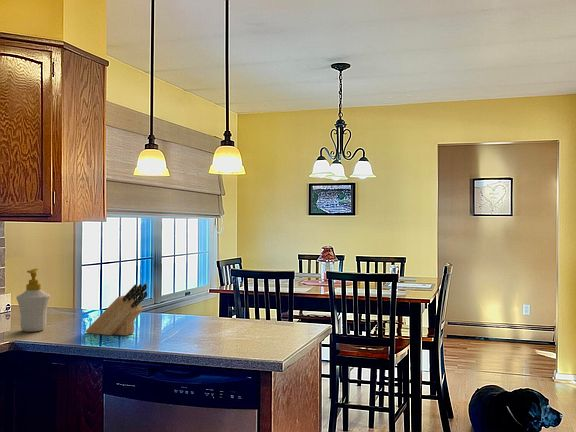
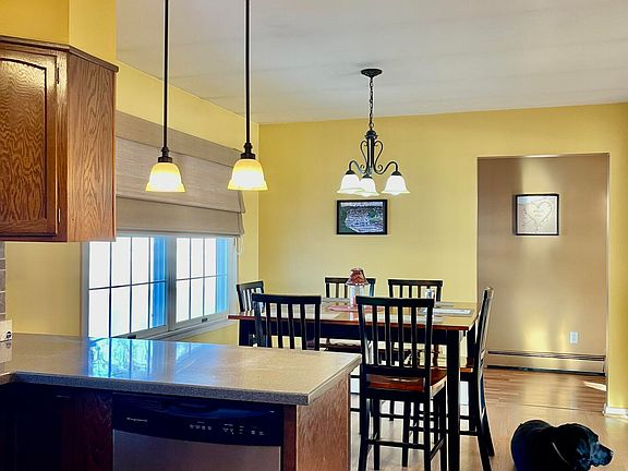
- soap bottle [15,268,51,333]
- knife block [85,282,149,336]
